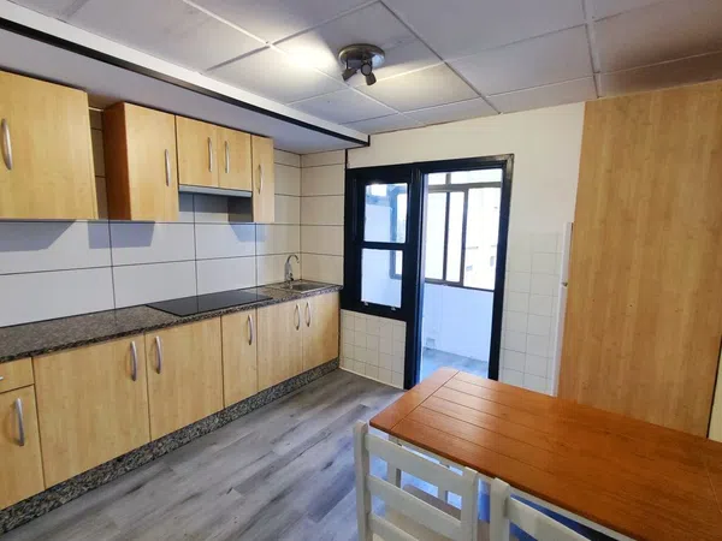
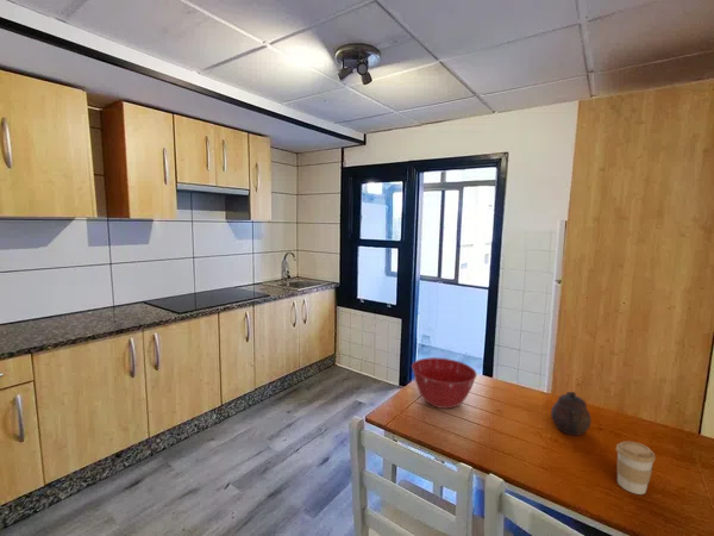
+ coffee cup [615,441,657,496]
+ teapot [550,391,593,437]
+ mixing bowl [411,356,478,410]
